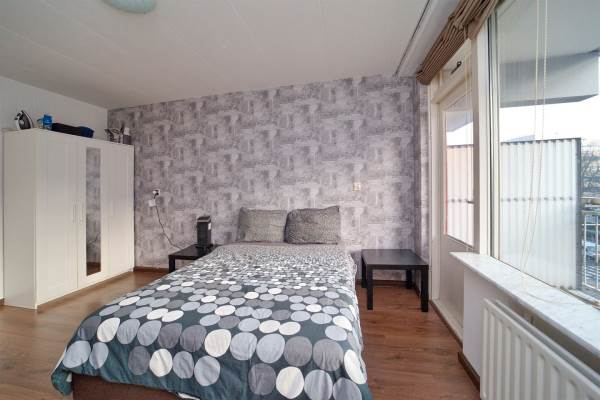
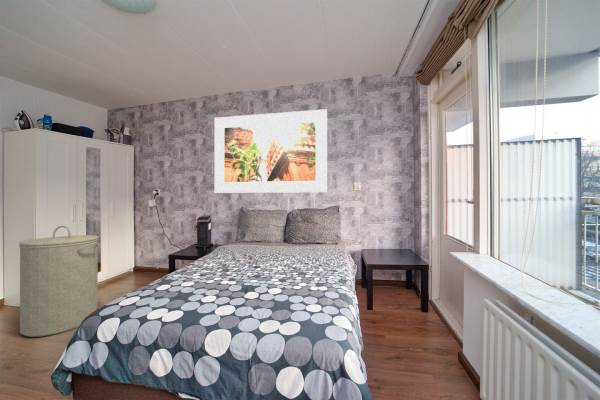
+ laundry hamper [18,225,99,338]
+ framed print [213,108,328,194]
